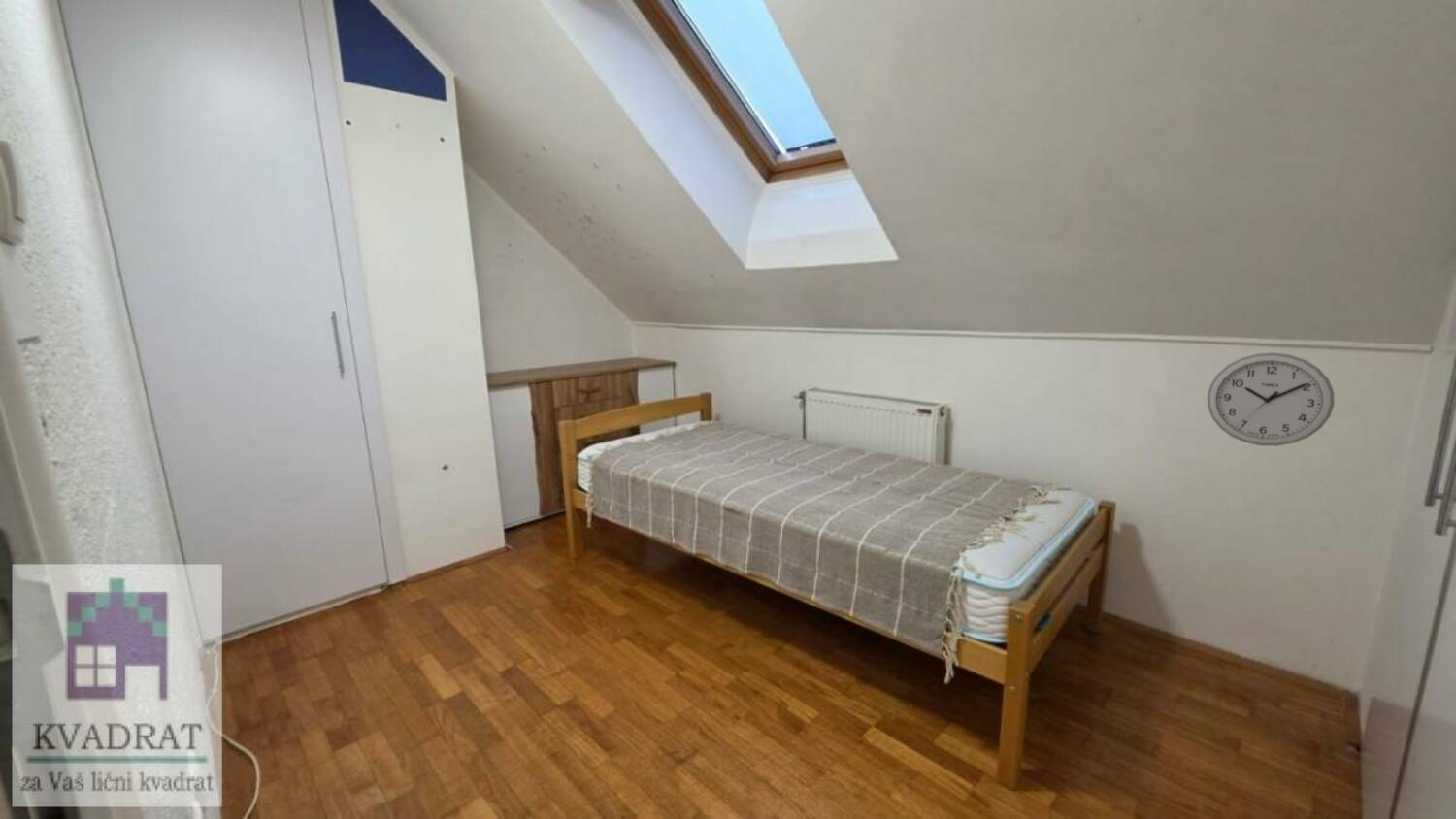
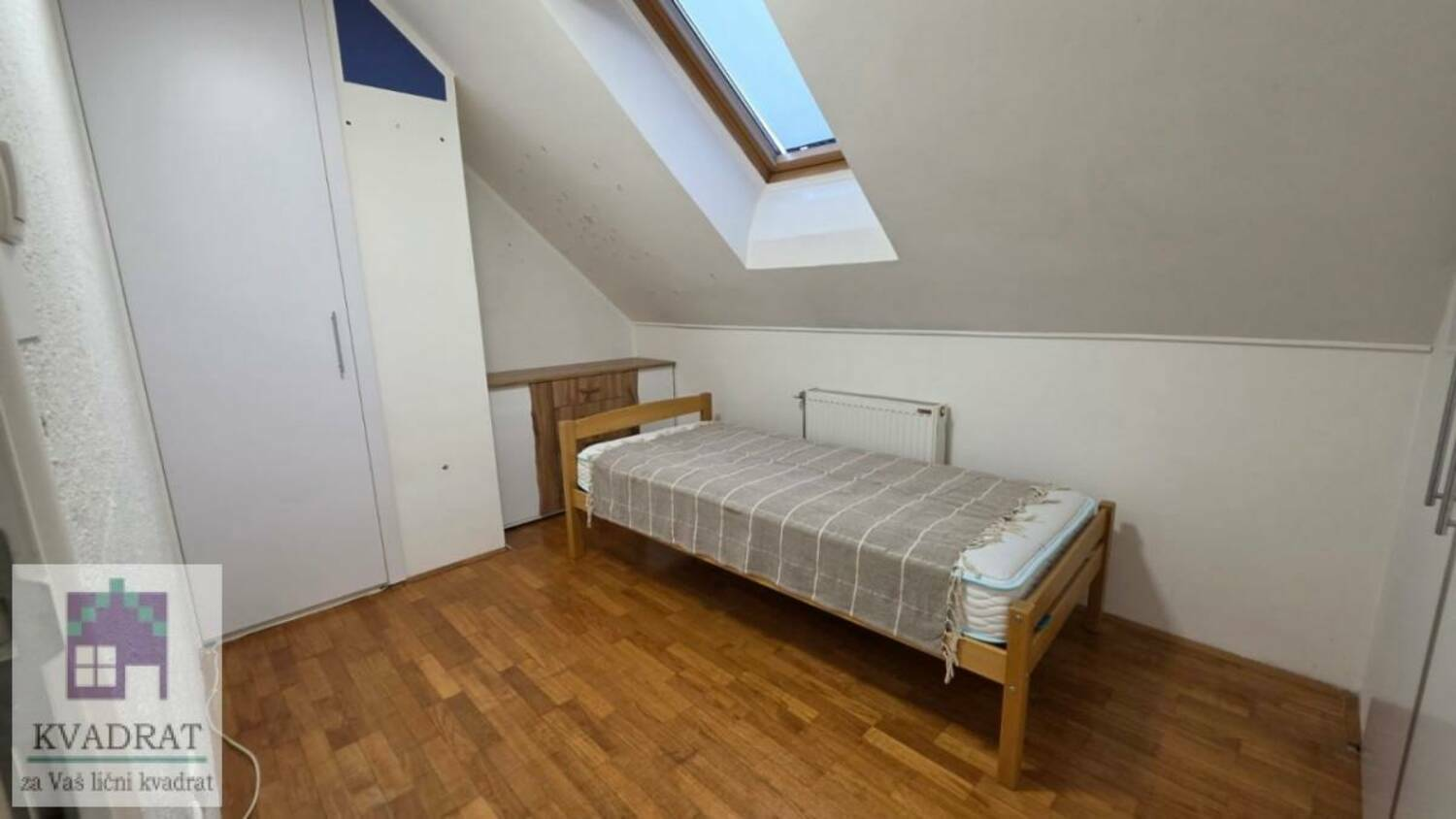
- wall clock [1207,351,1336,447]
